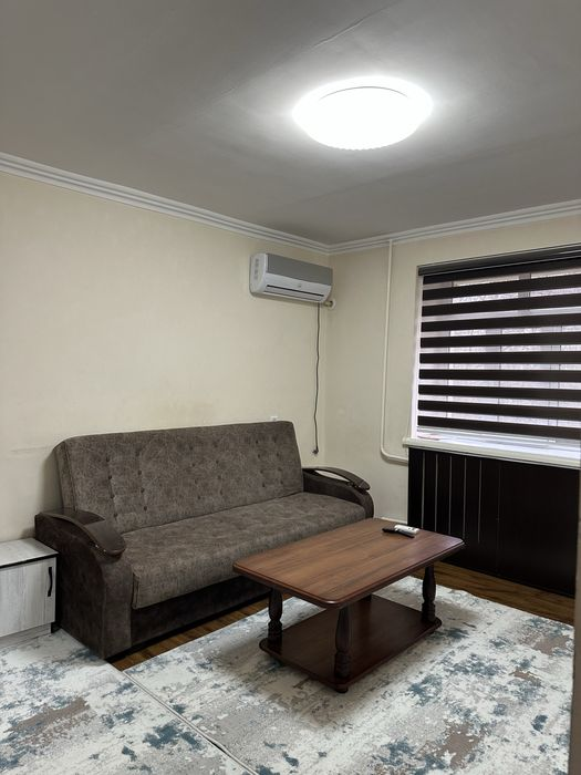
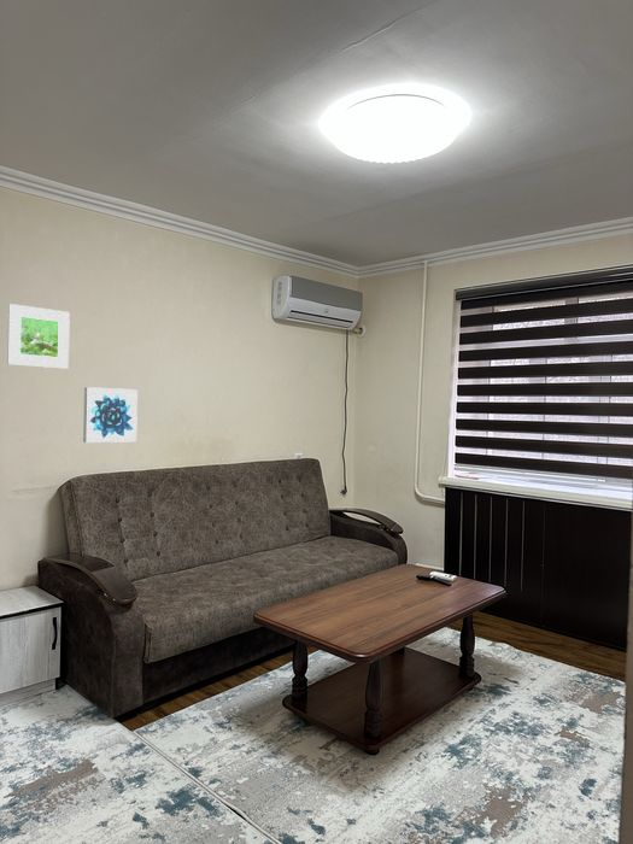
+ wall art [82,386,139,444]
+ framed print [6,303,71,370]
